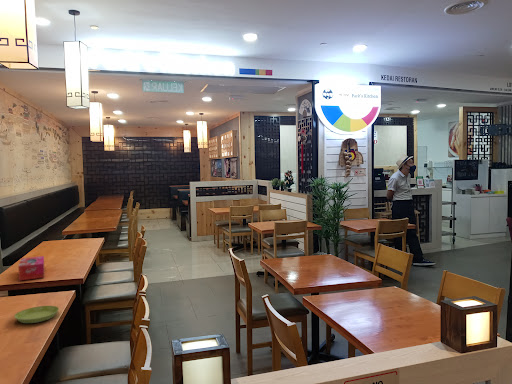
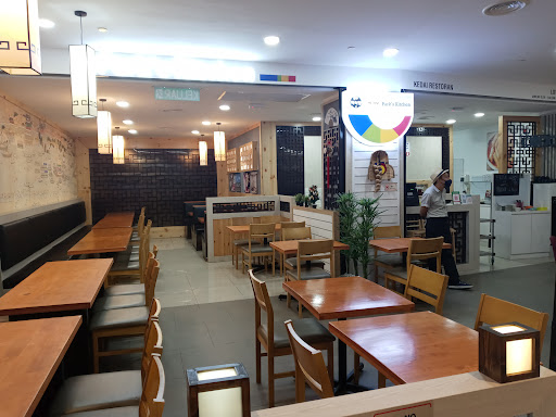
- tissue box [17,255,45,282]
- saucer [13,305,60,324]
